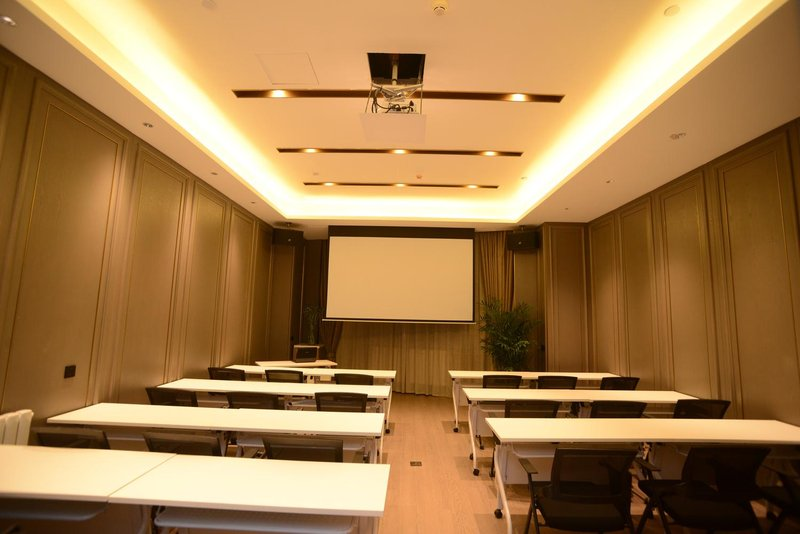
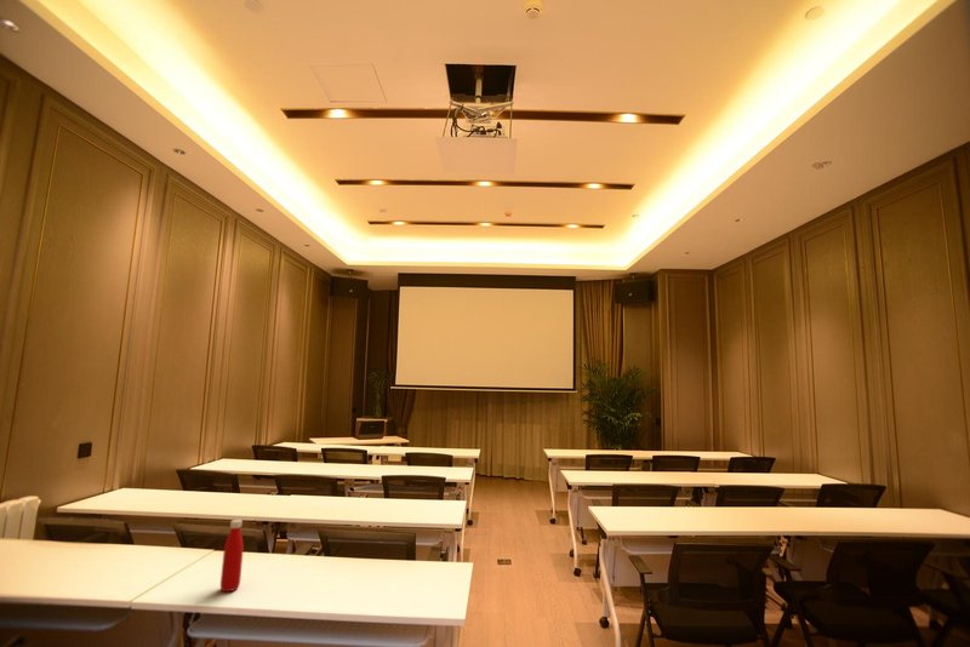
+ bottle [219,519,245,594]
